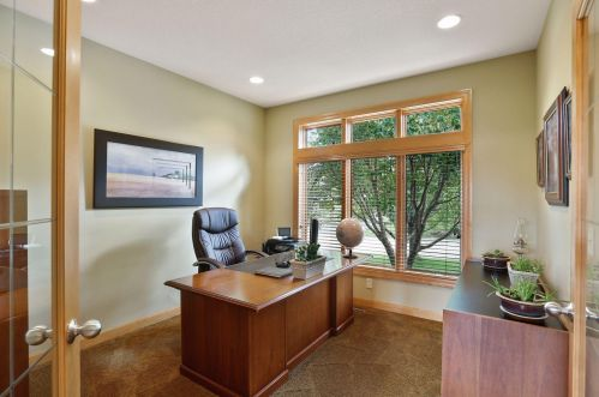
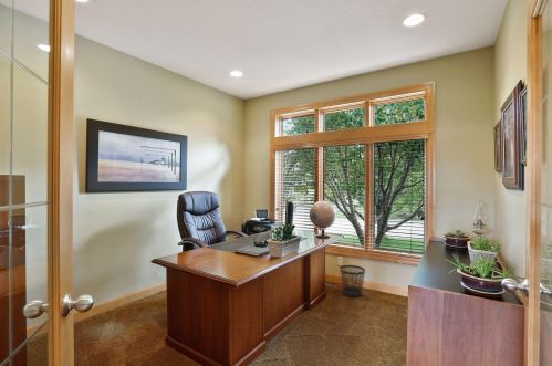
+ wastebasket [339,264,366,297]
